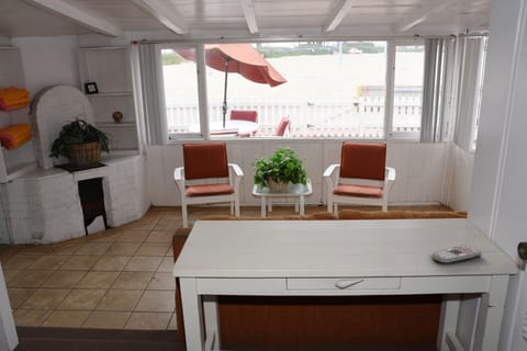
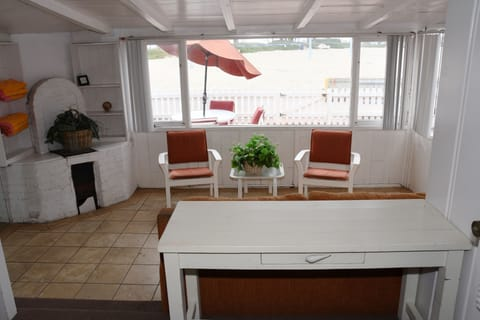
- remote control [430,244,483,264]
